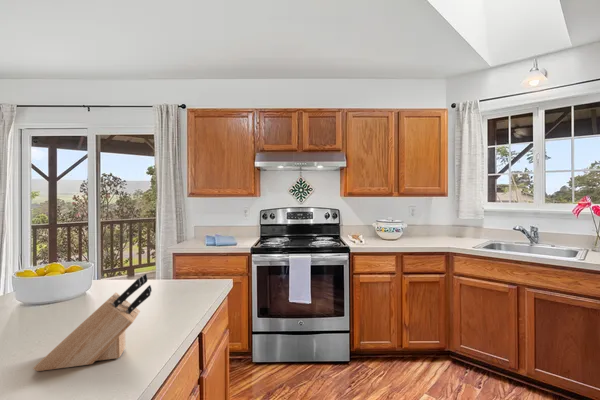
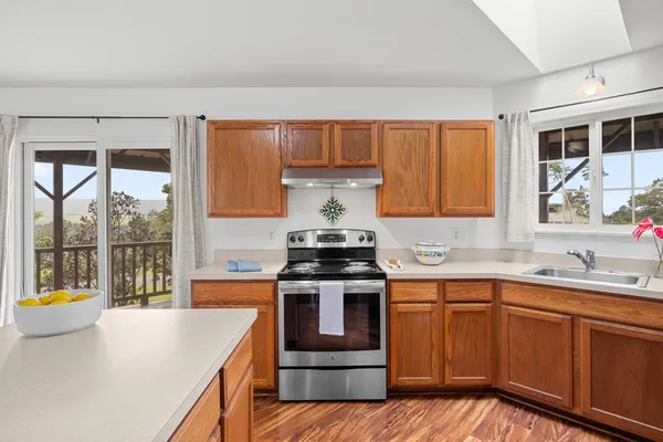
- knife block [32,273,153,372]
